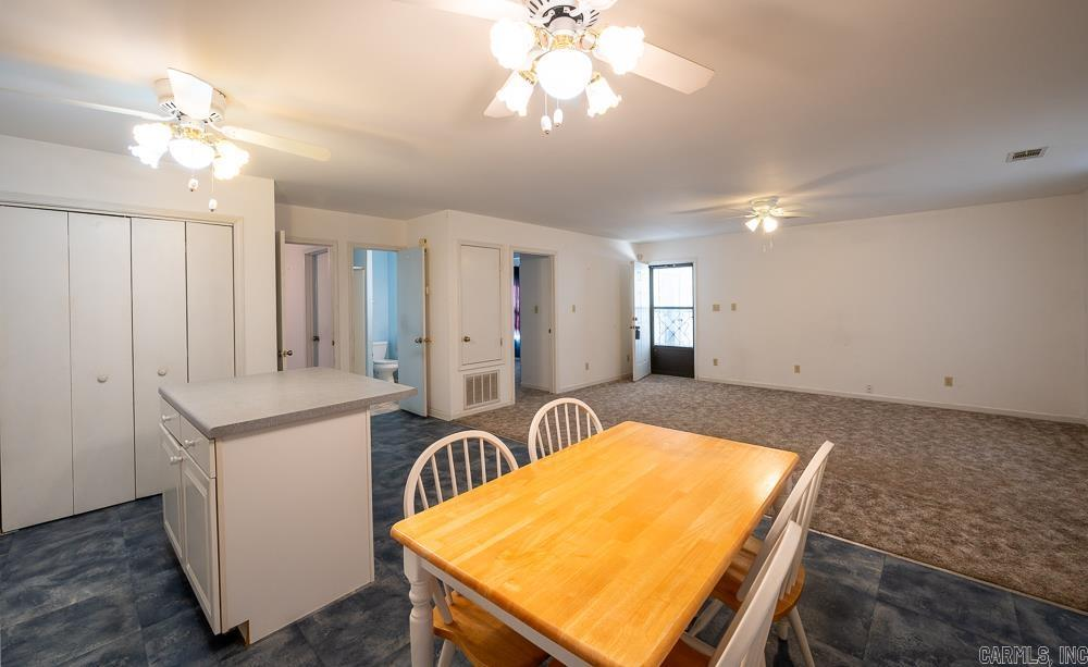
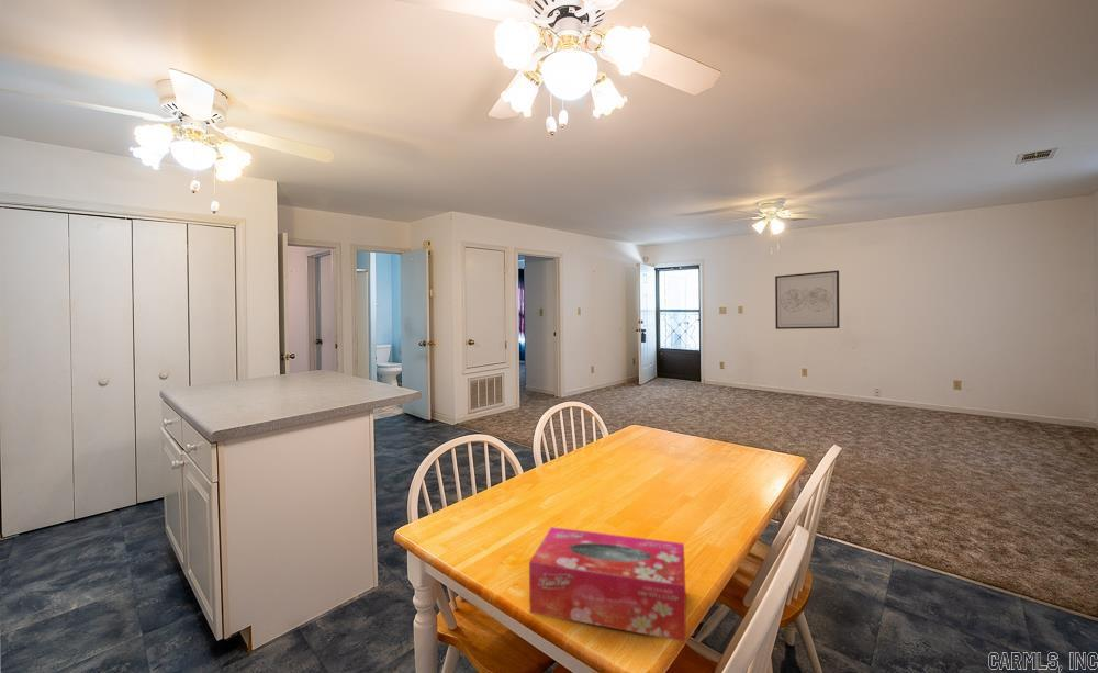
+ tissue box [528,526,687,643]
+ wall art [774,269,841,330]
